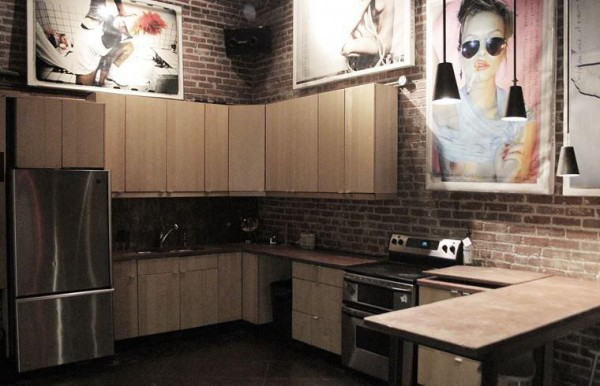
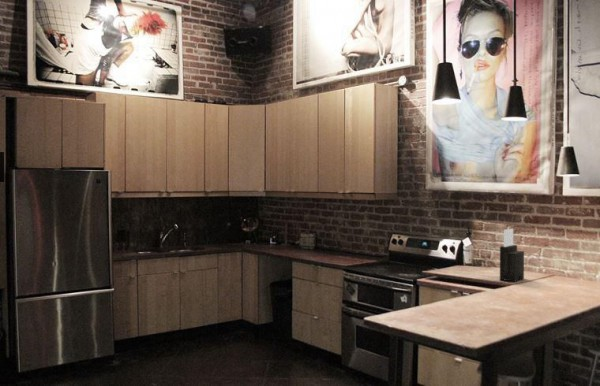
+ knife block [499,228,525,283]
